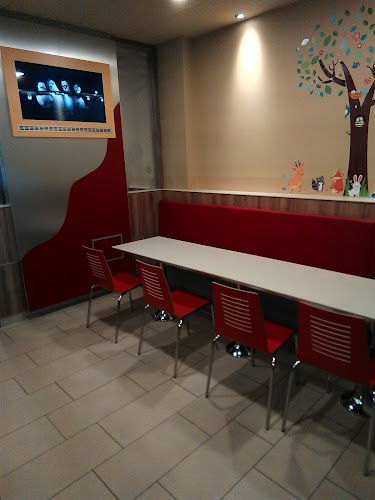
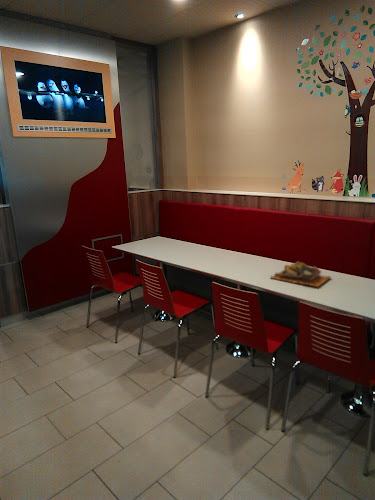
+ food tray [269,261,333,288]
